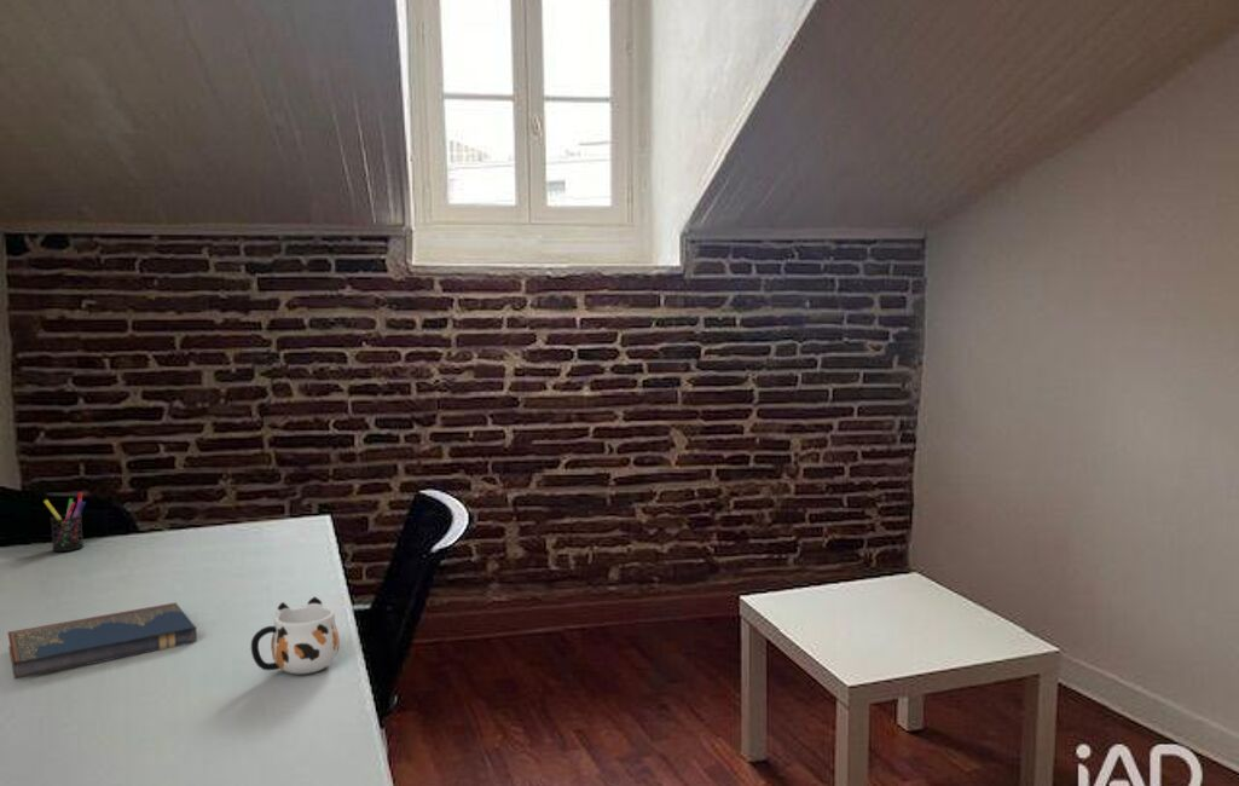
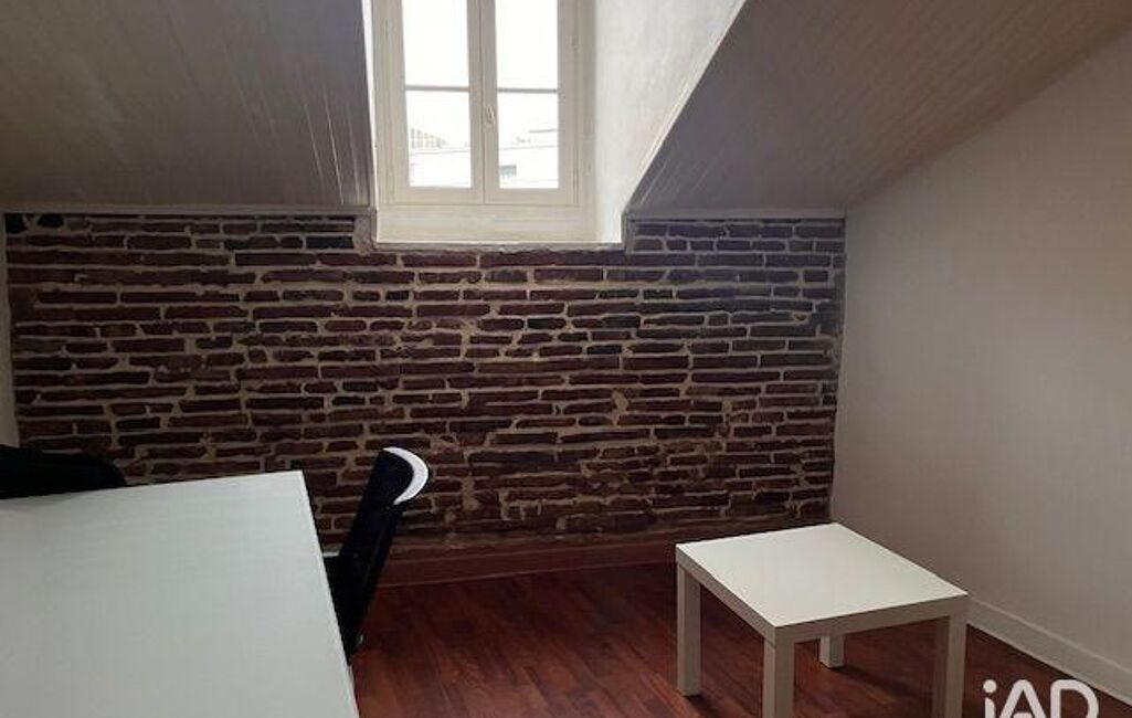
- hardcover book [7,601,198,681]
- pen holder [42,491,87,553]
- mug [250,595,341,675]
